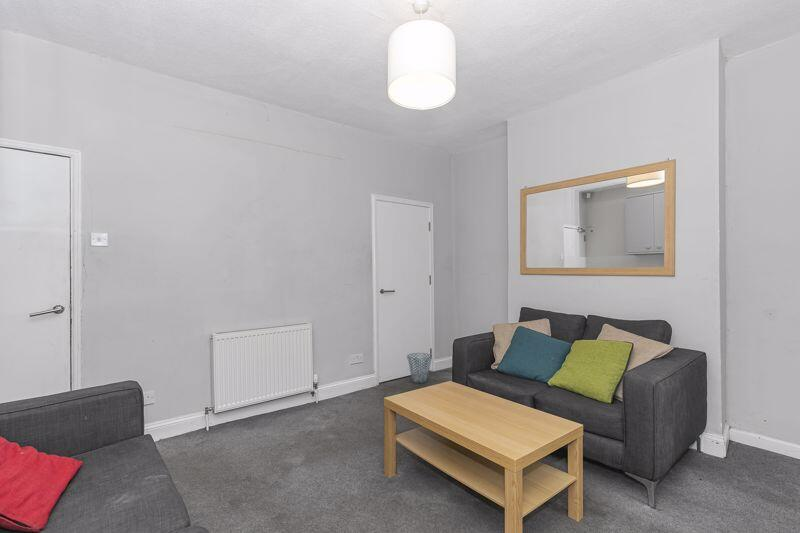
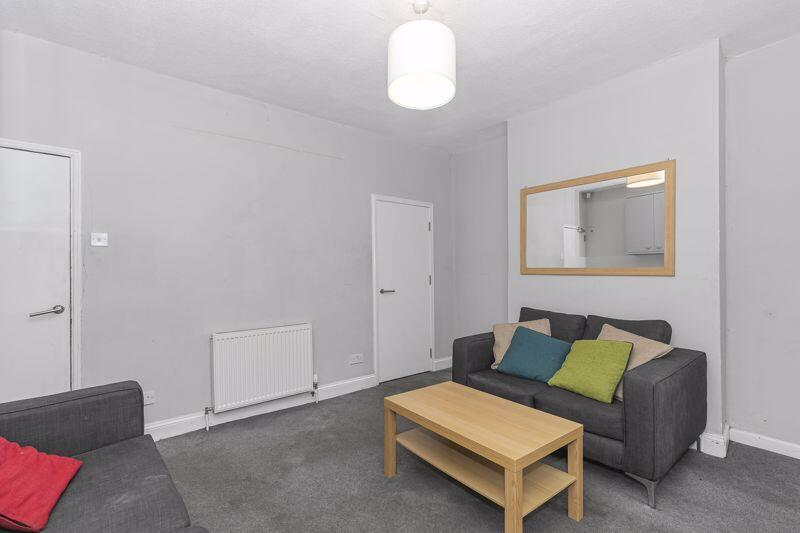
- waste basket [406,352,433,384]
